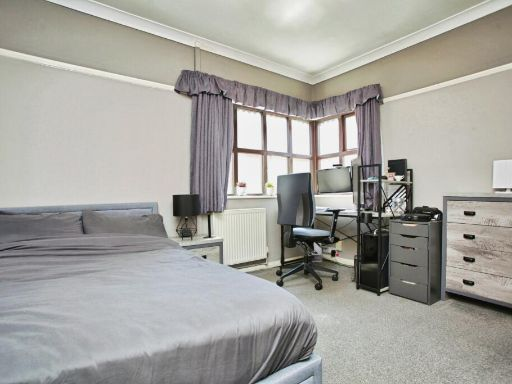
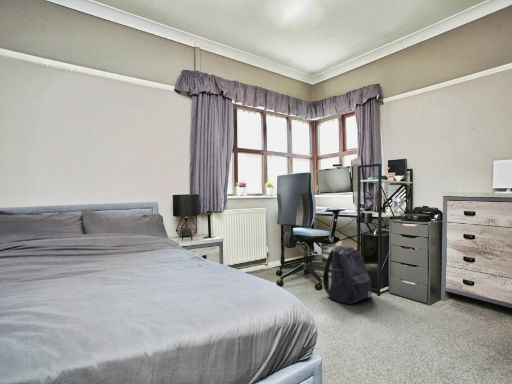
+ backpack [322,244,373,305]
